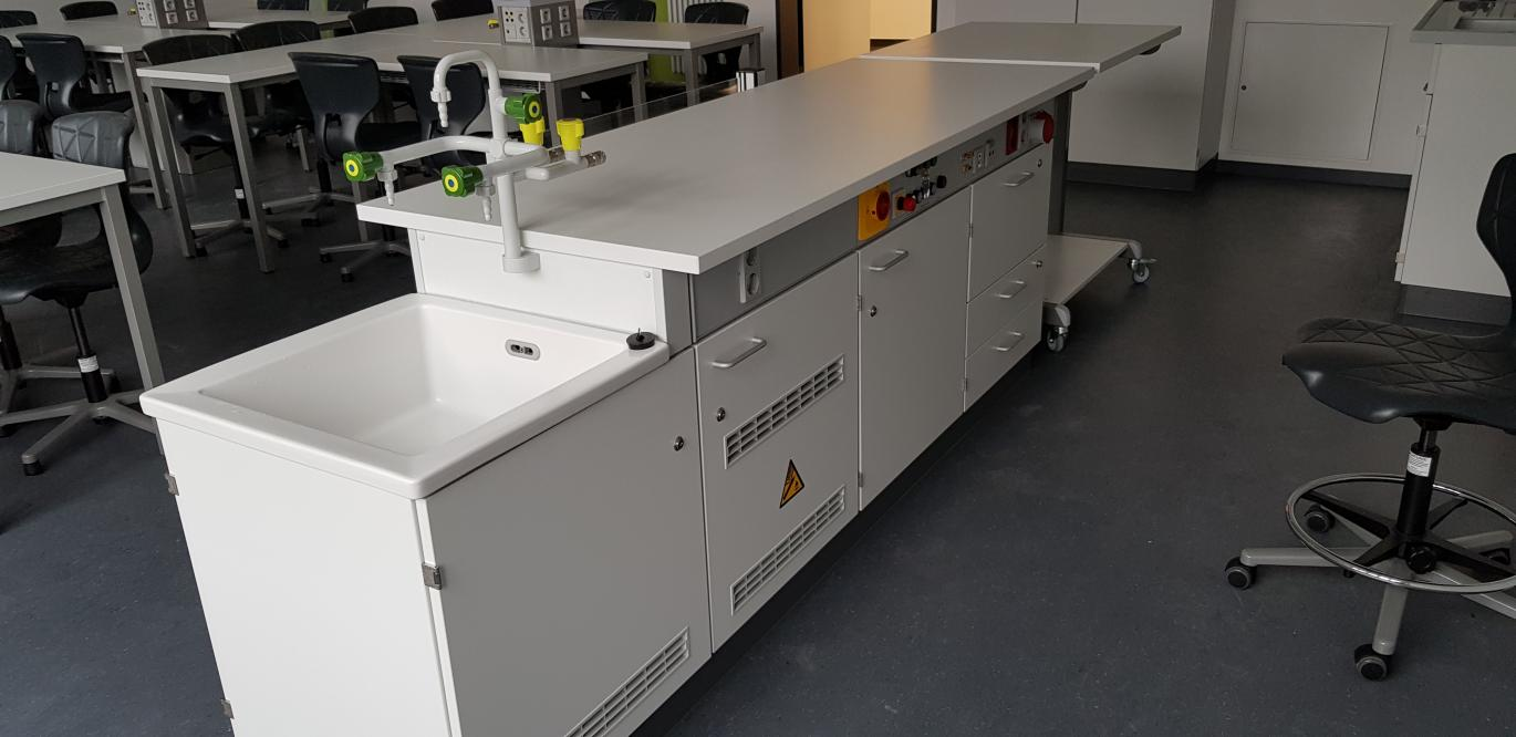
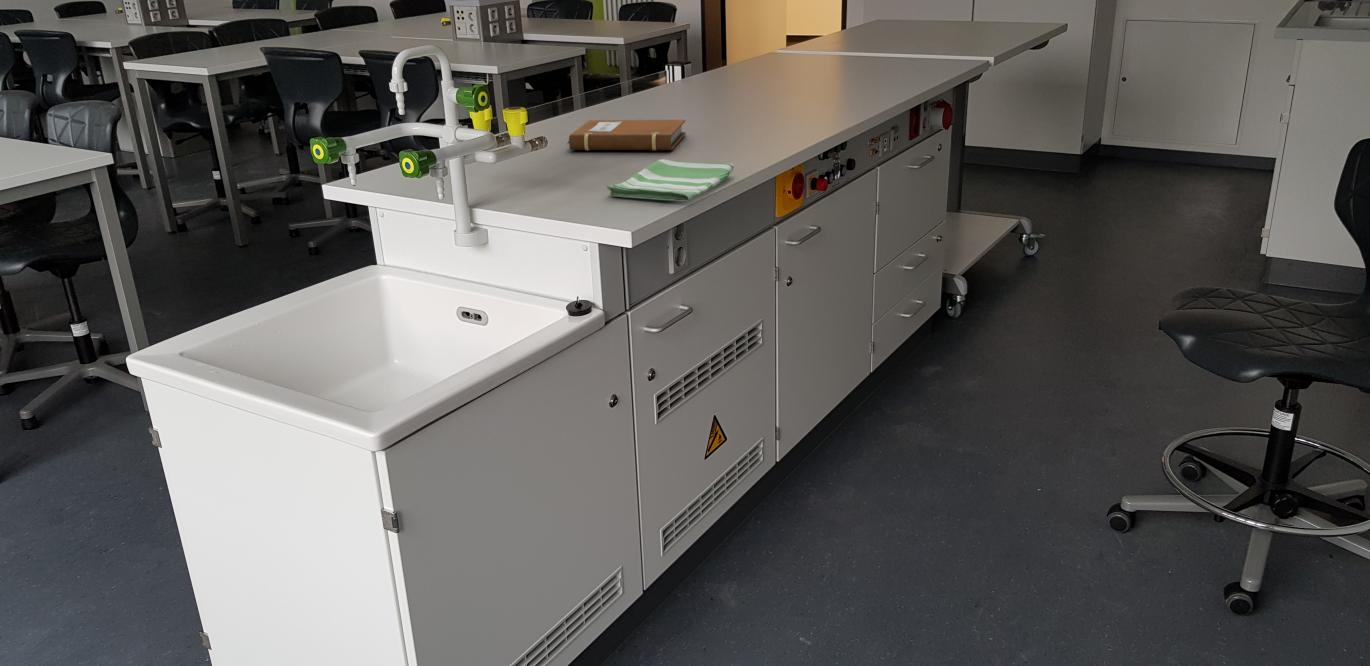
+ notebook [566,119,687,151]
+ dish towel [606,158,735,202]
